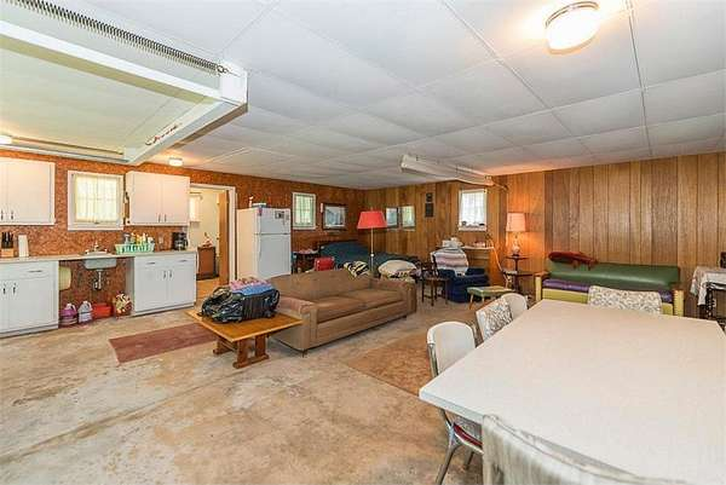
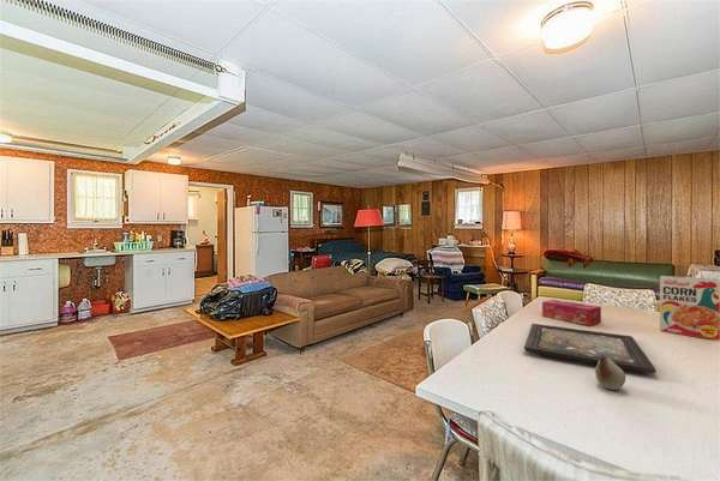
+ tissue box [541,299,602,326]
+ cereal box [659,275,720,341]
+ board game [523,323,658,374]
+ fruit [594,354,626,391]
